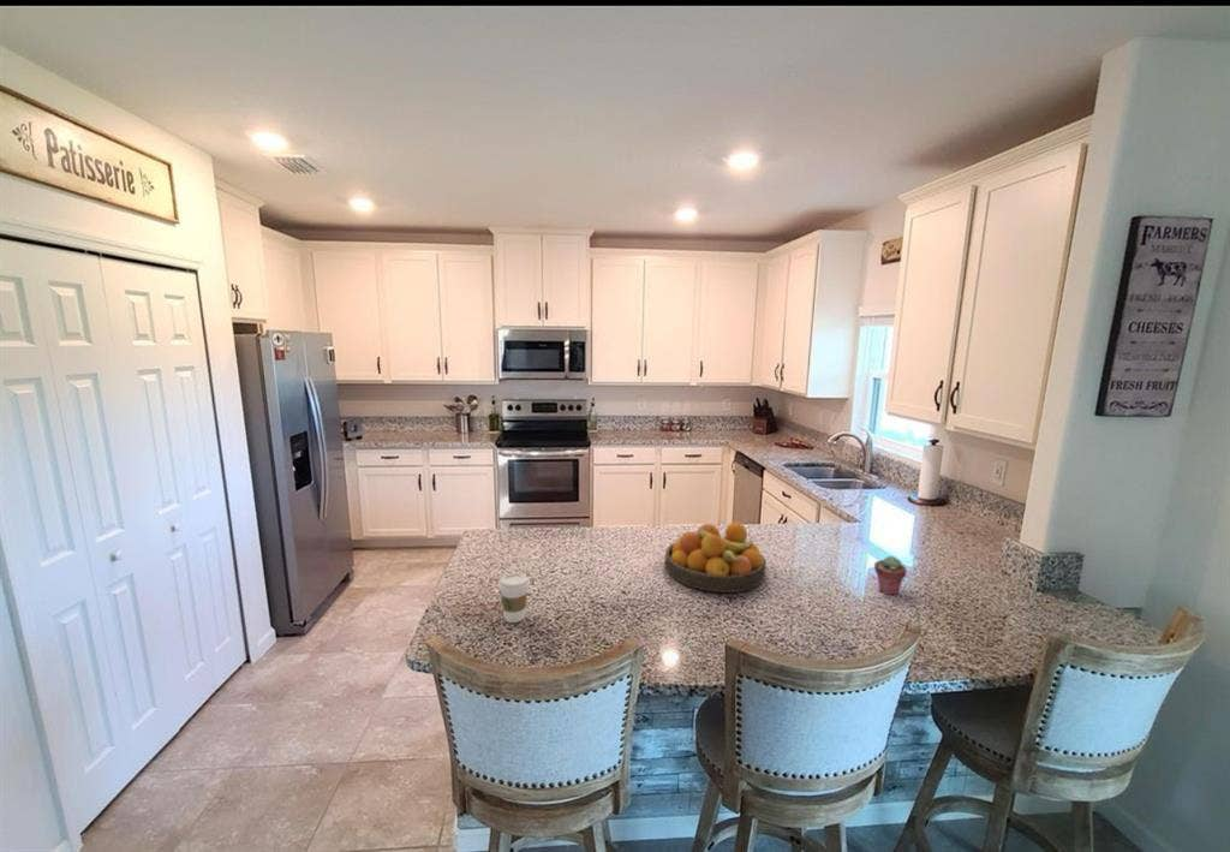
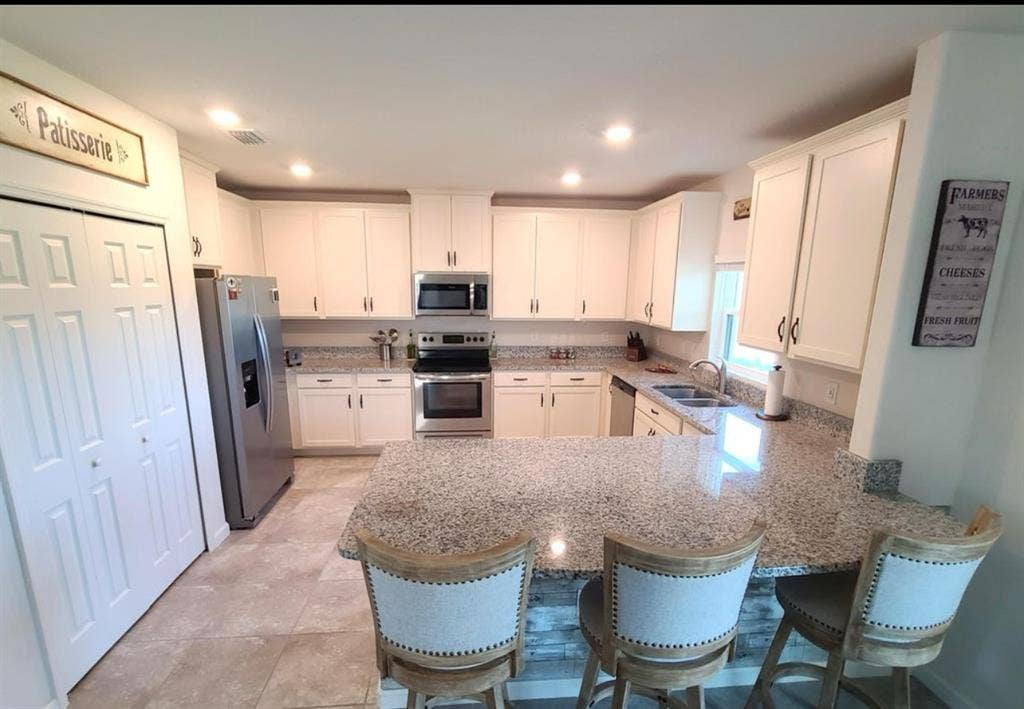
- coffee cup [497,572,531,624]
- potted succulent [873,555,908,596]
- fruit bowl [663,522,768,594]
